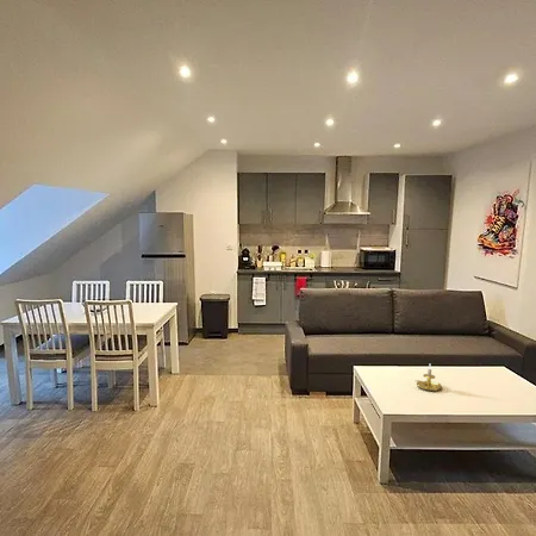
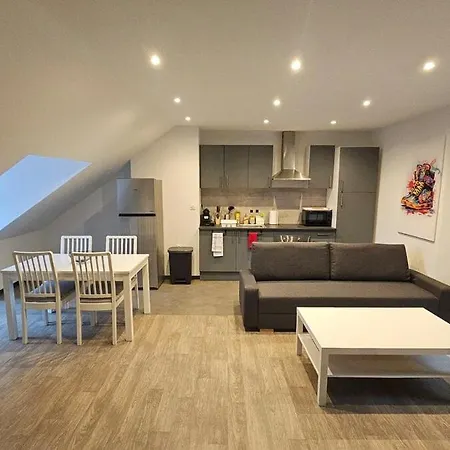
- candle holder [416,364,442,392]
